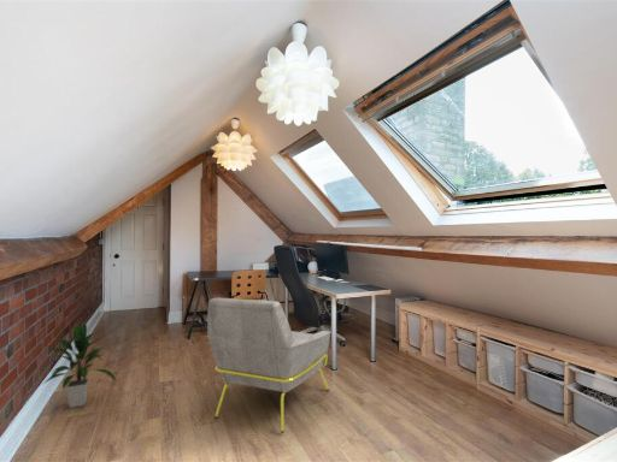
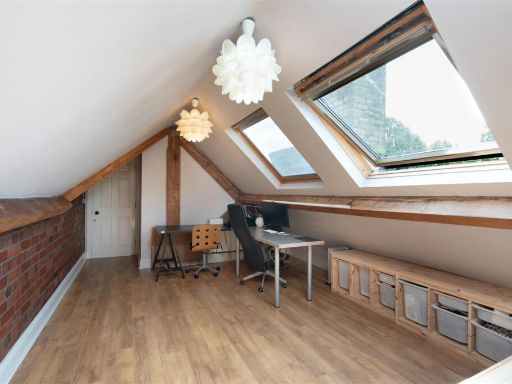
- armchair [206,296,331,434]
- indoor plant [41,319,117,409]
